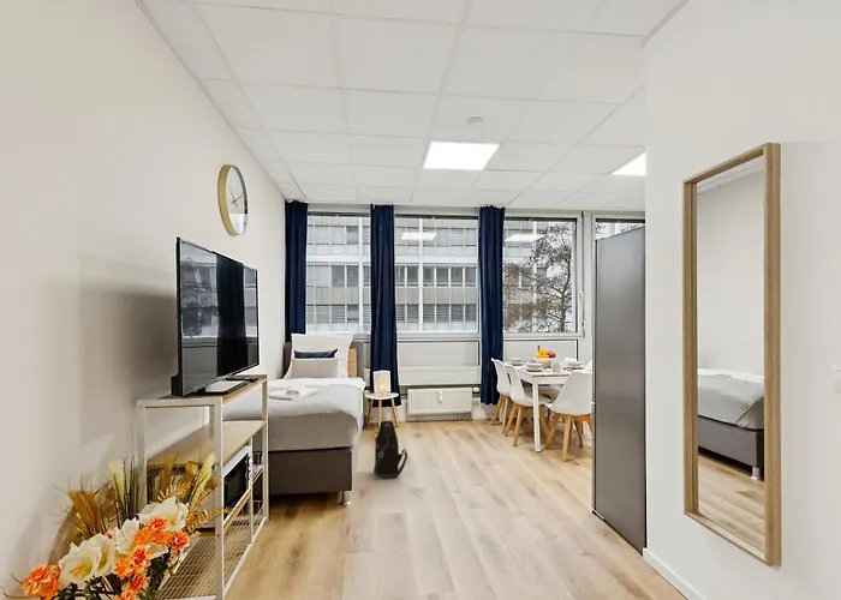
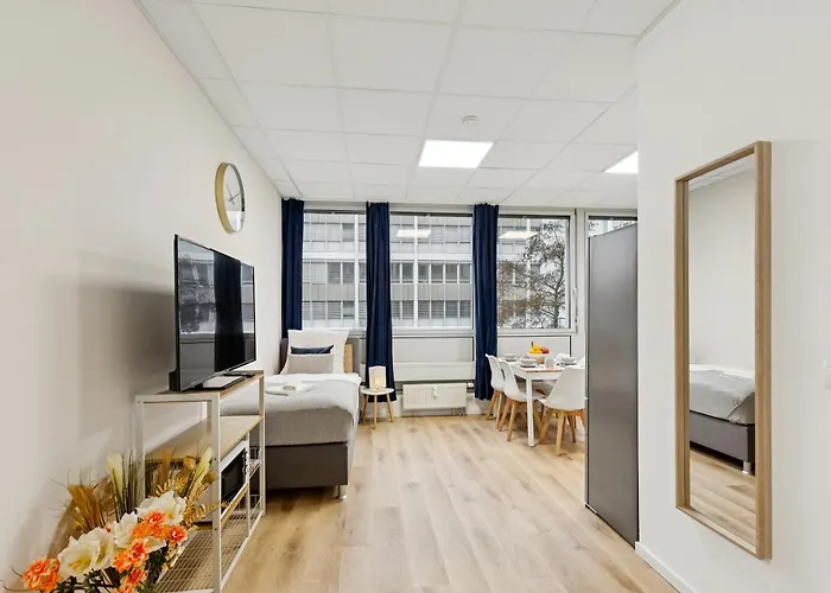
- shoulder bag [372,420,408,479]
